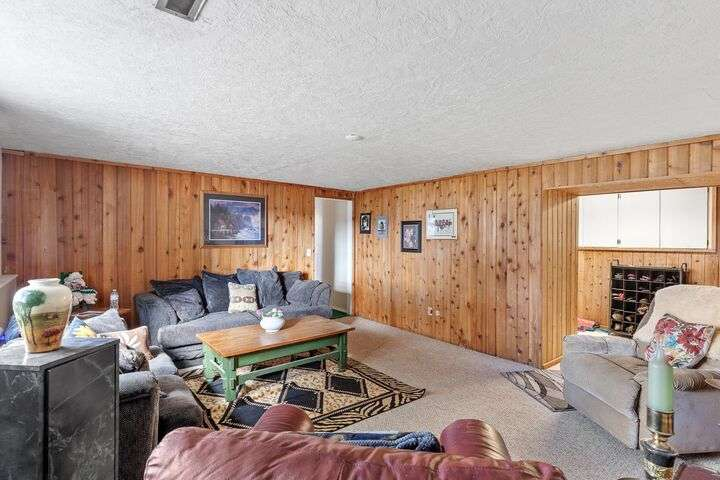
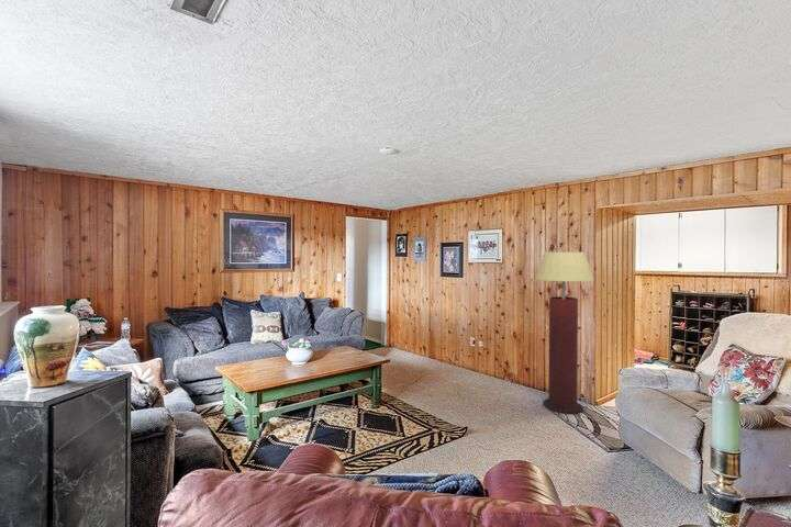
+ floor lamp [534,251,595,415]
